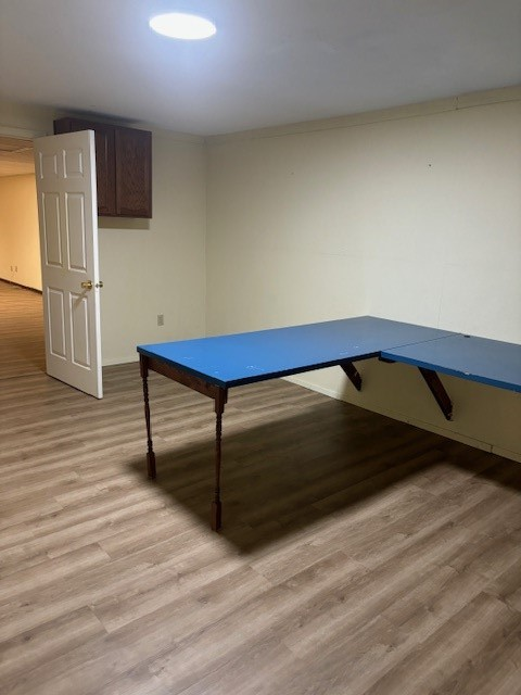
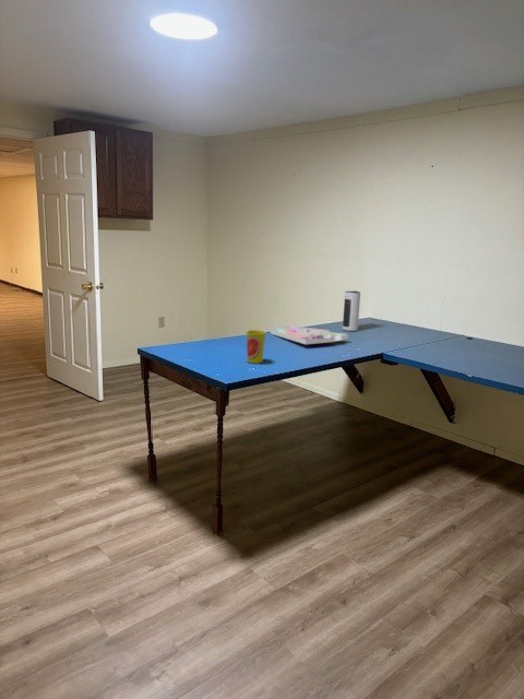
+ cup [246,329,266,365]
+ speaker [342,289,361,332]
+ architectural model [270,324,349,345]
